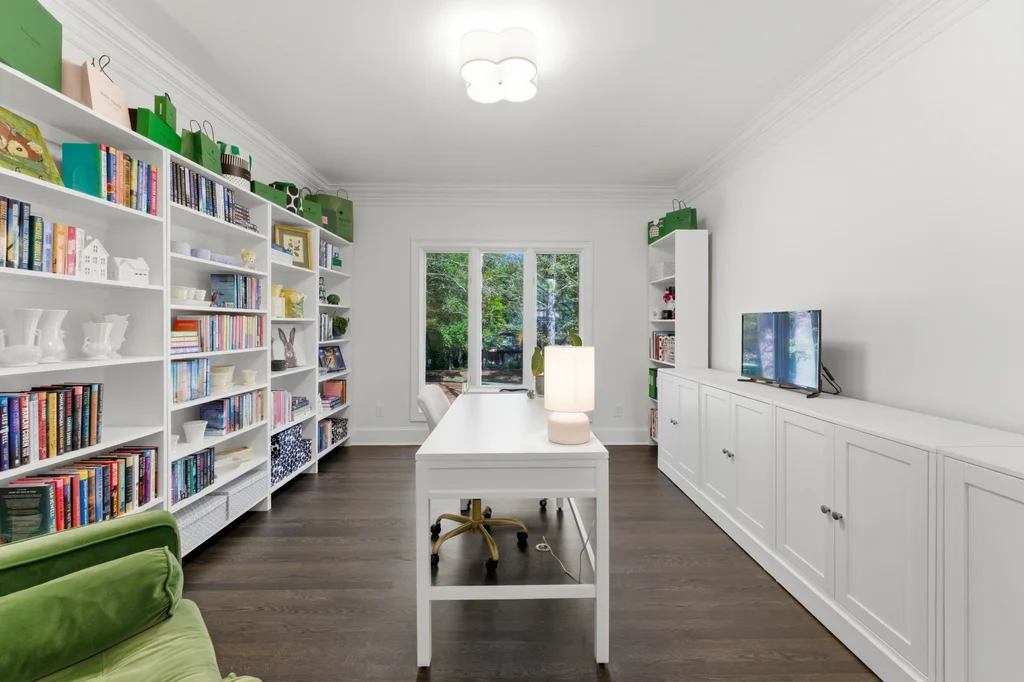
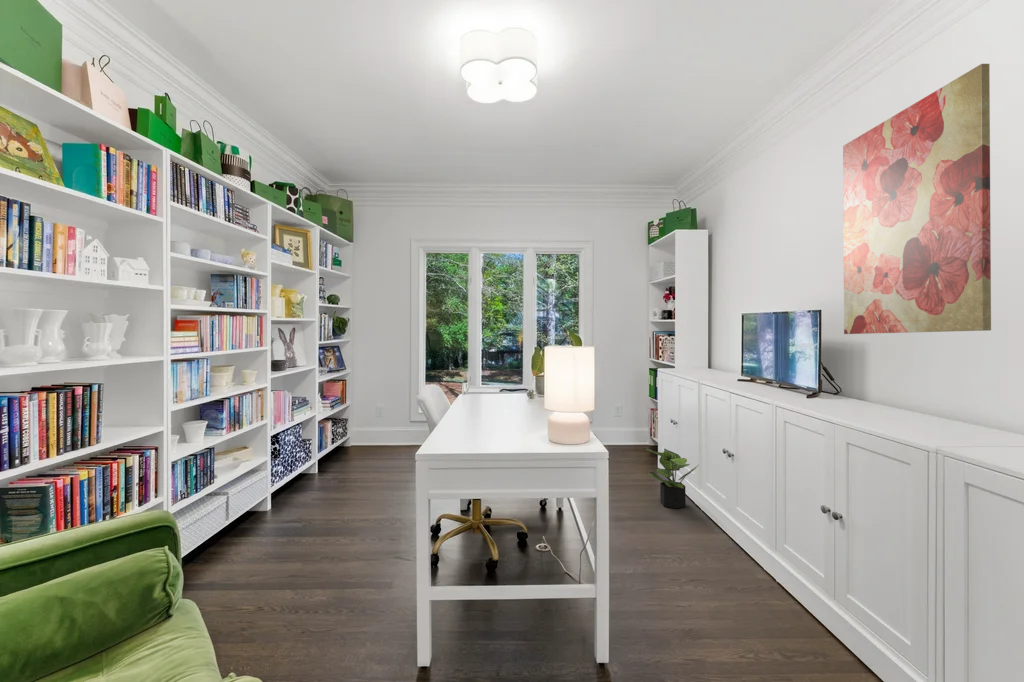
+ wall art [842,63,992,335]
+ potted plant [645,447,698,510]
